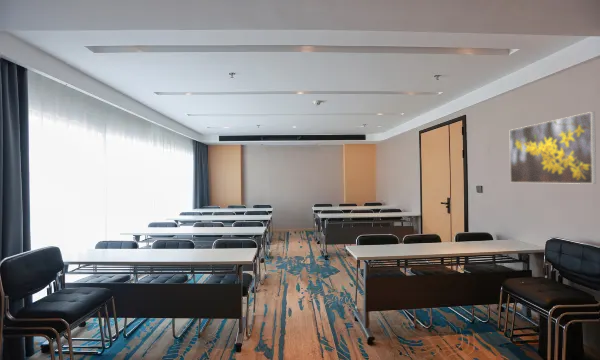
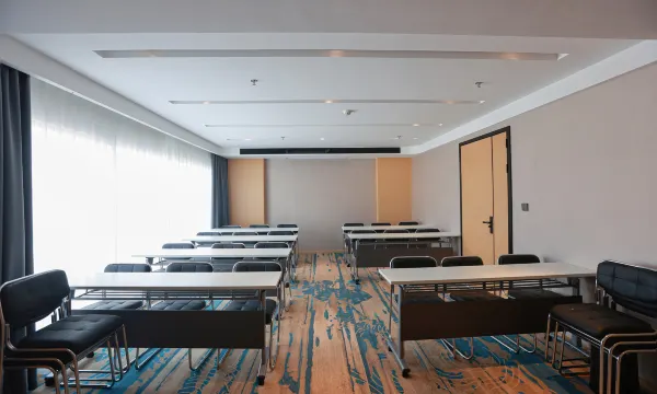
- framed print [509,111,597,185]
